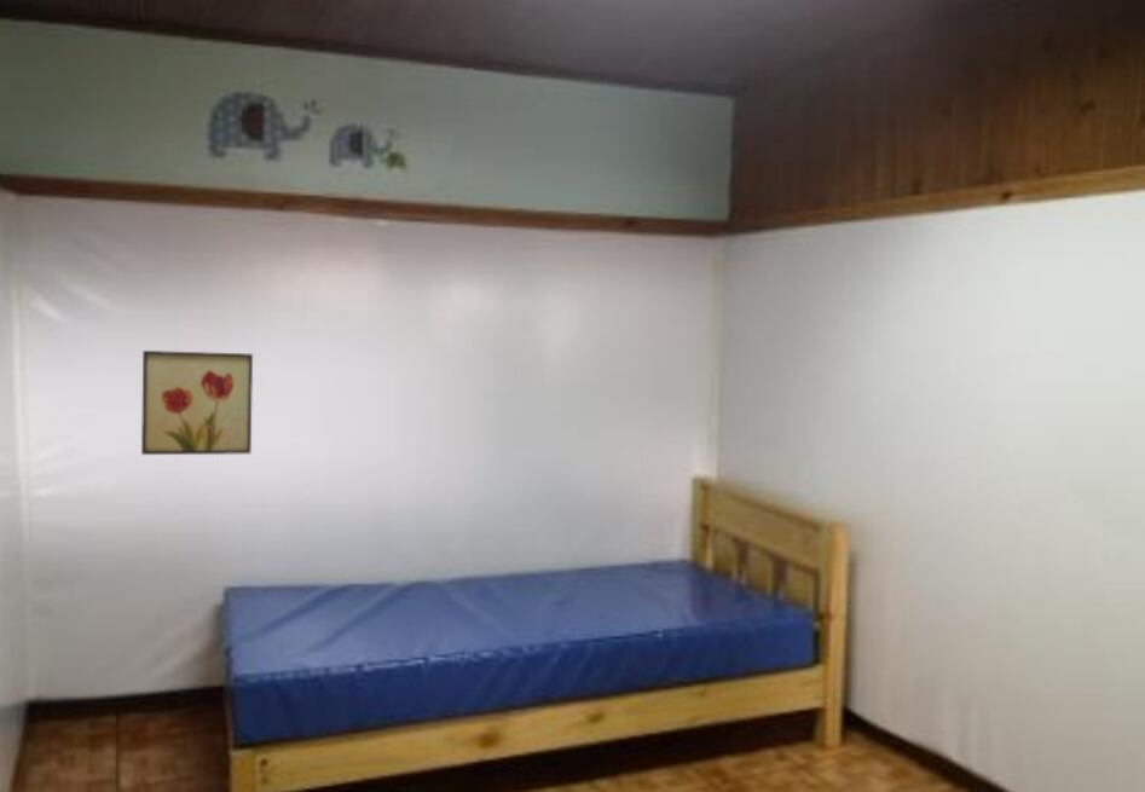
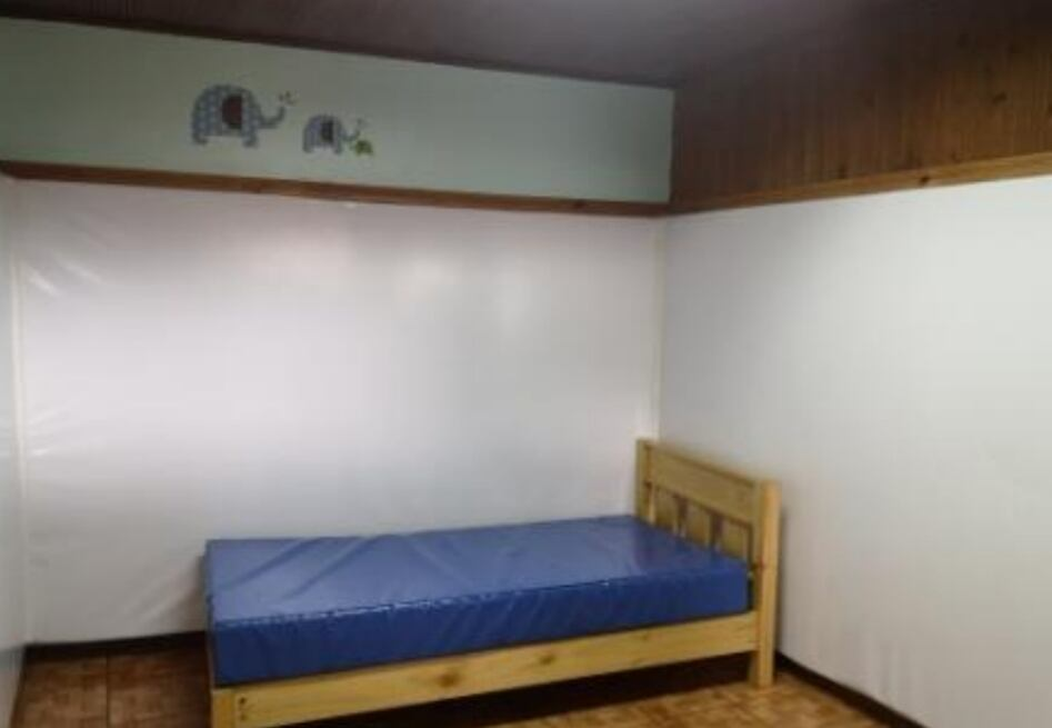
- wall art [140,349,254,456]
